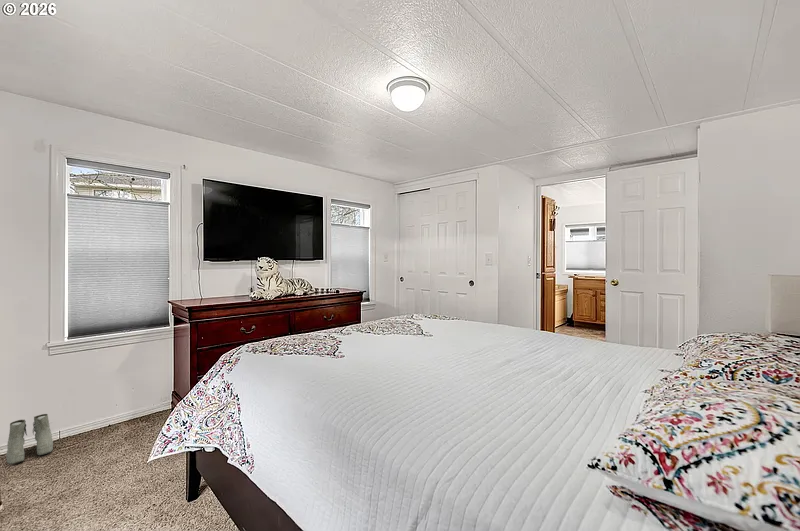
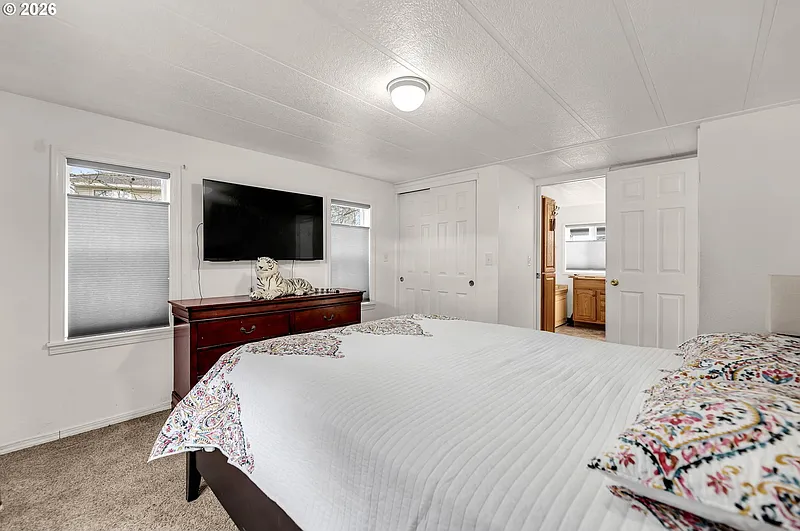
- boots [5,413,54,465]
